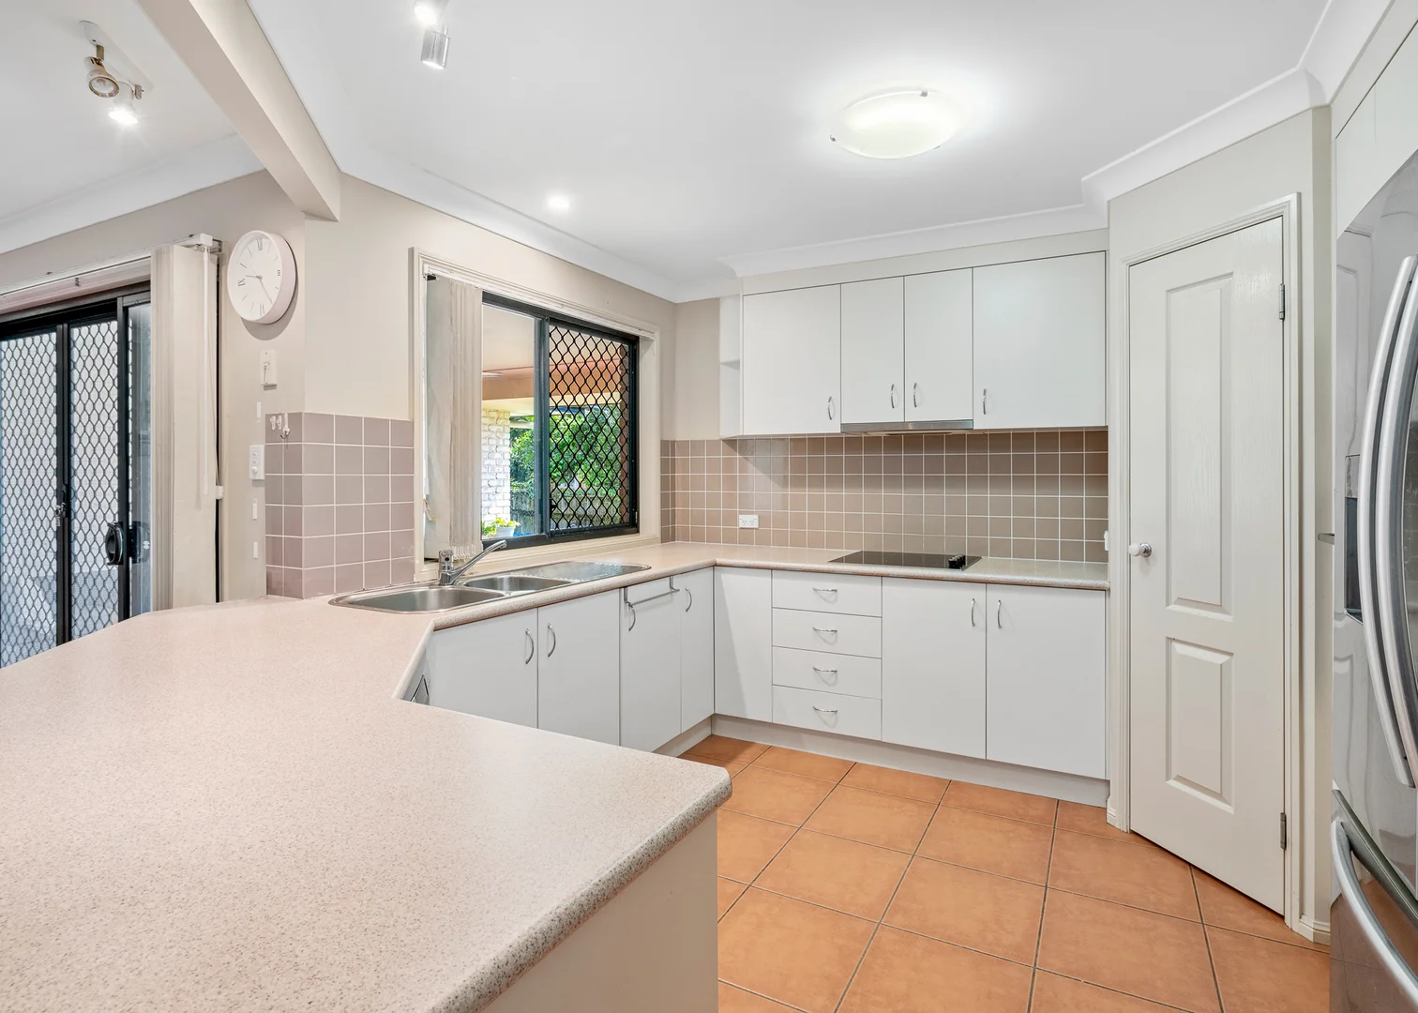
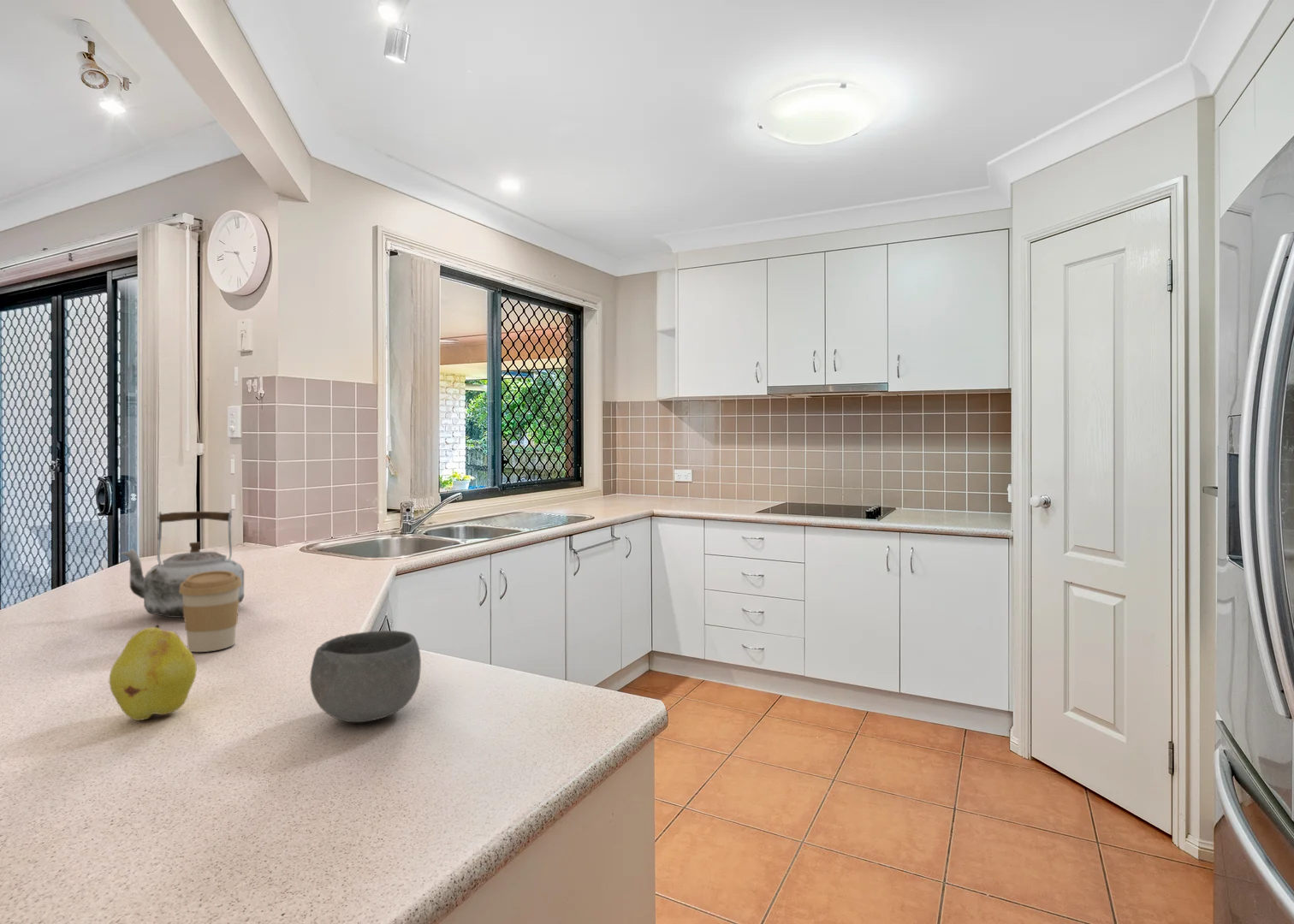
+ fruit [109,623,198,721]
+ kettle [120,509,245,619]
+ bowl [309,630,422,723]
+ coffee cup [179,571,242,653]
